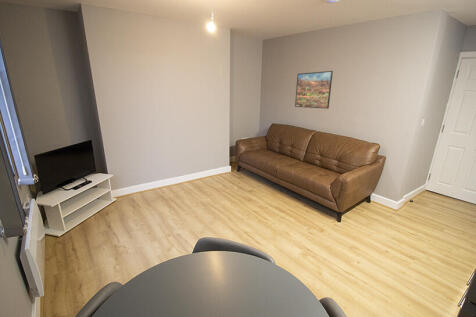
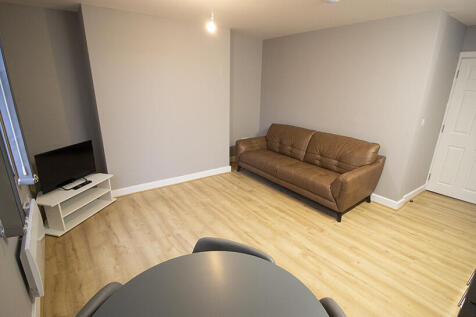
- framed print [294,70,334,110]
